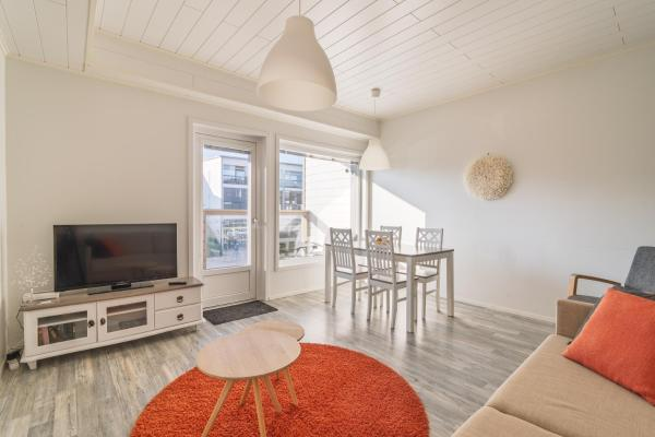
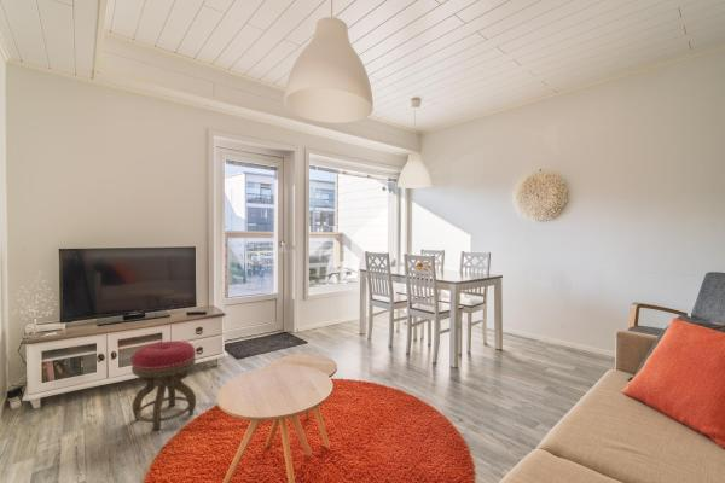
+ stool [130,339,197,431]
